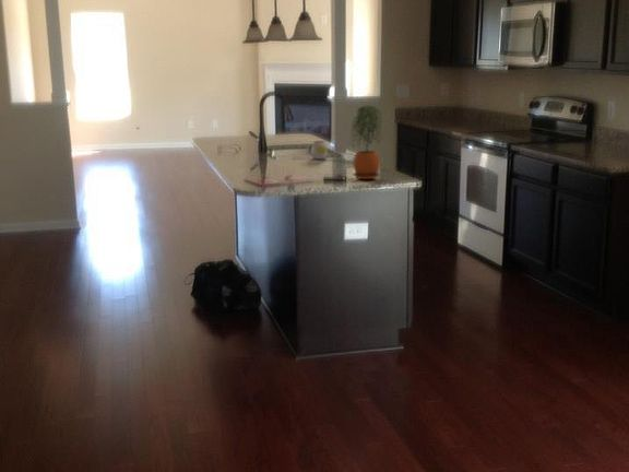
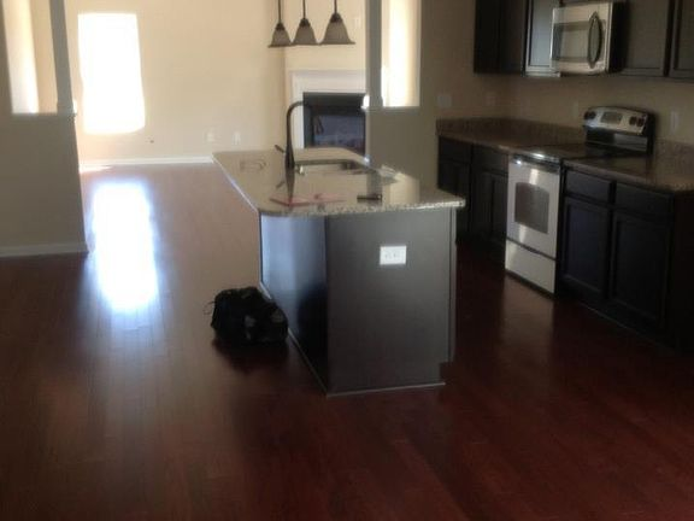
- mug [306,140,329,161]
- potted plant [347,105,383,180]
